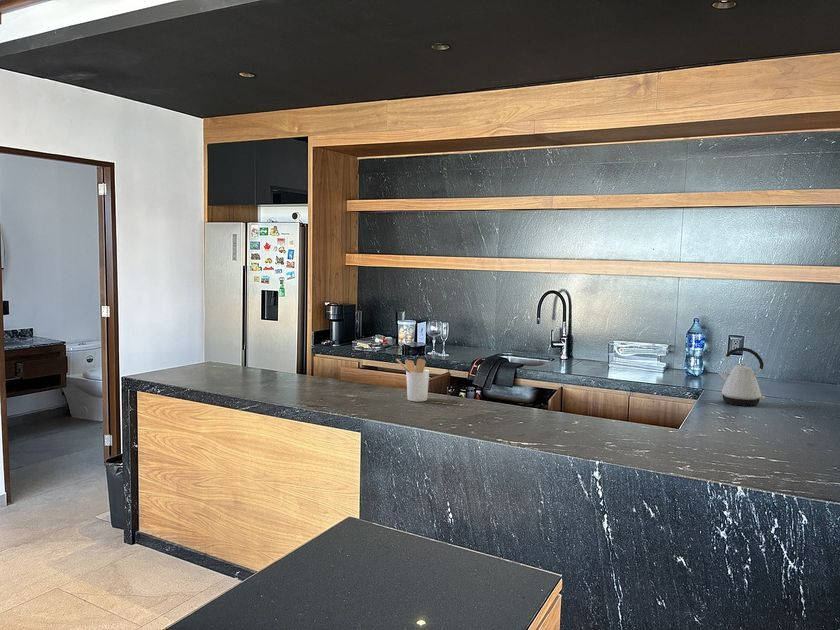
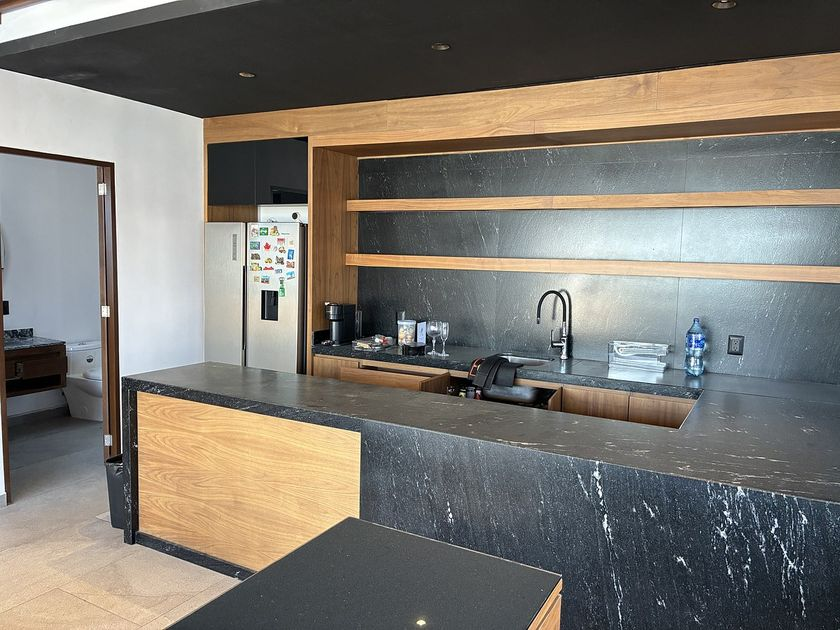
- kettle [717,347,766,407]
- utensil holder [395,358,430,402]
